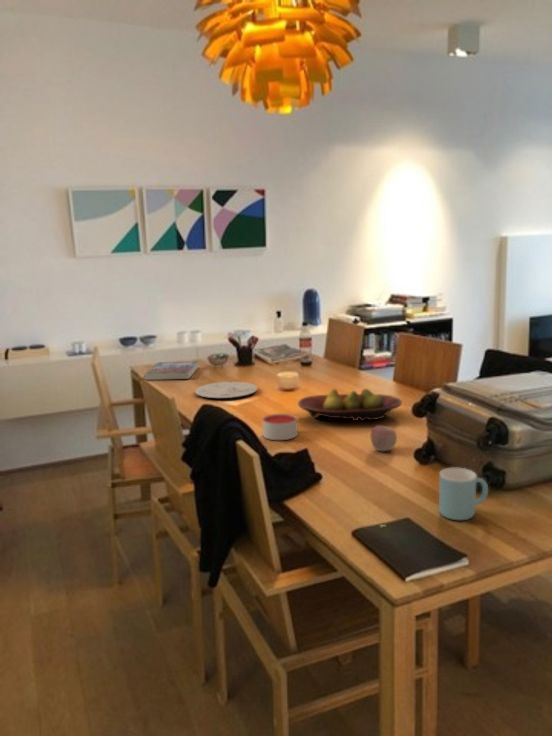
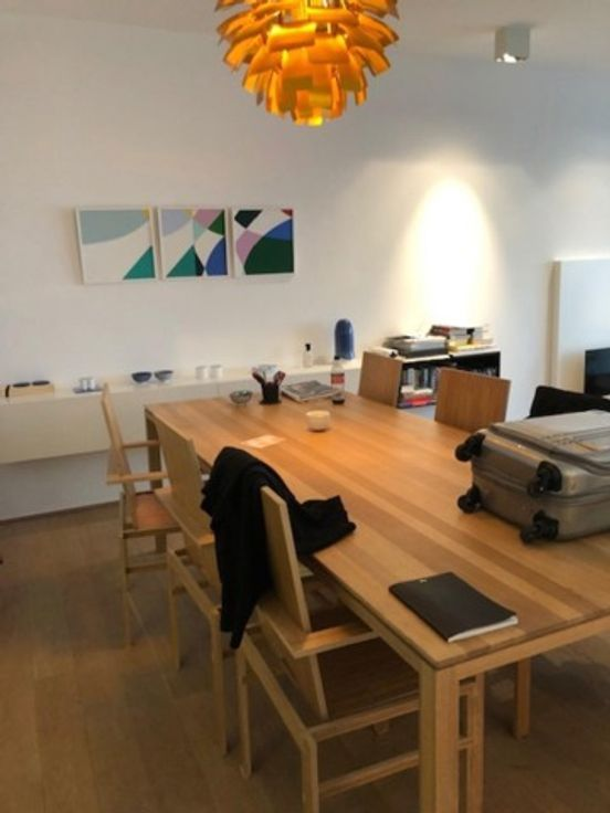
- fruit bowl [297,388,403,422]
- apple [370,425,398,452]
- book [143,361,199,381]
- plate [194,381,259,399]
- mug [438,467,489,521]
- candle [262,413,299,441]
